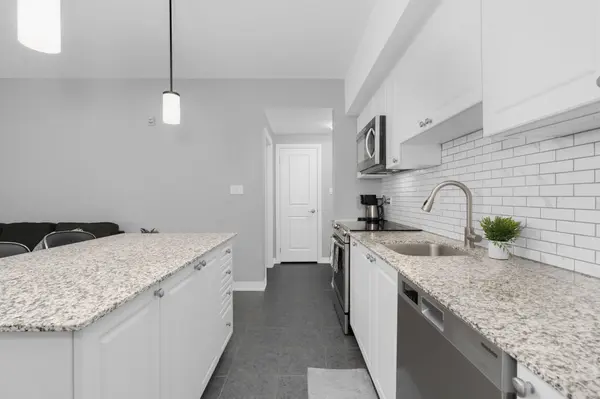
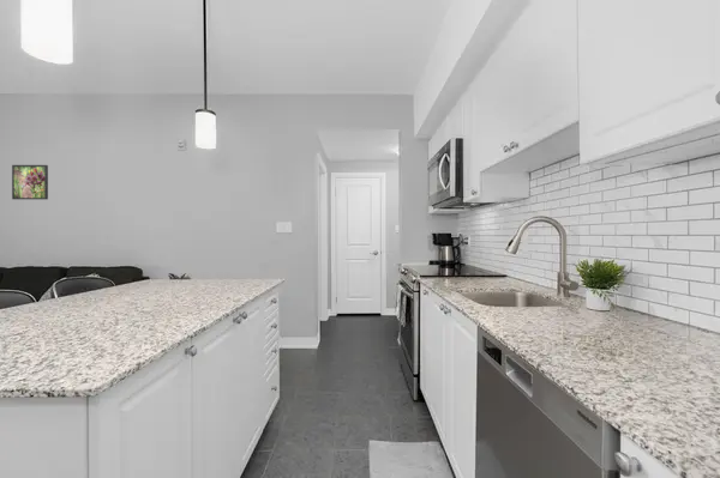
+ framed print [11,164,49,200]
